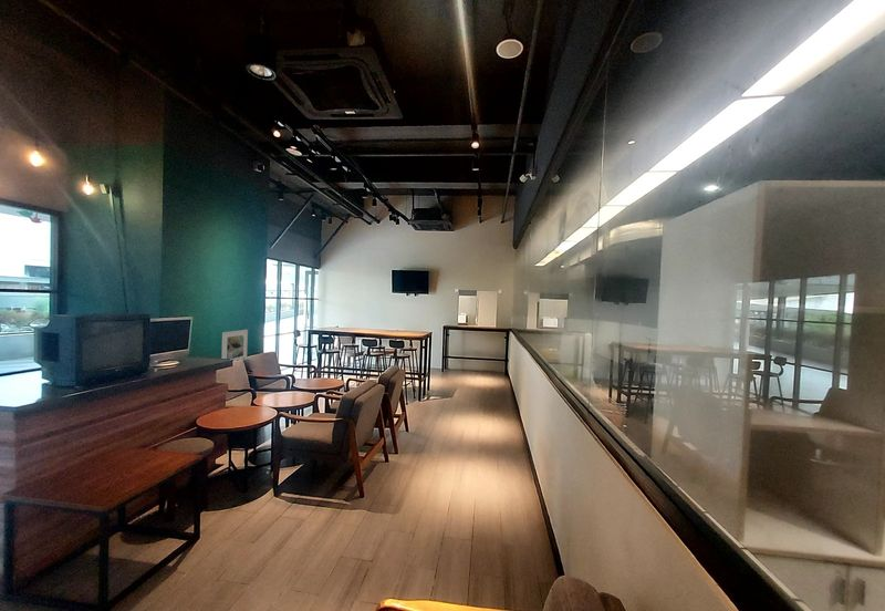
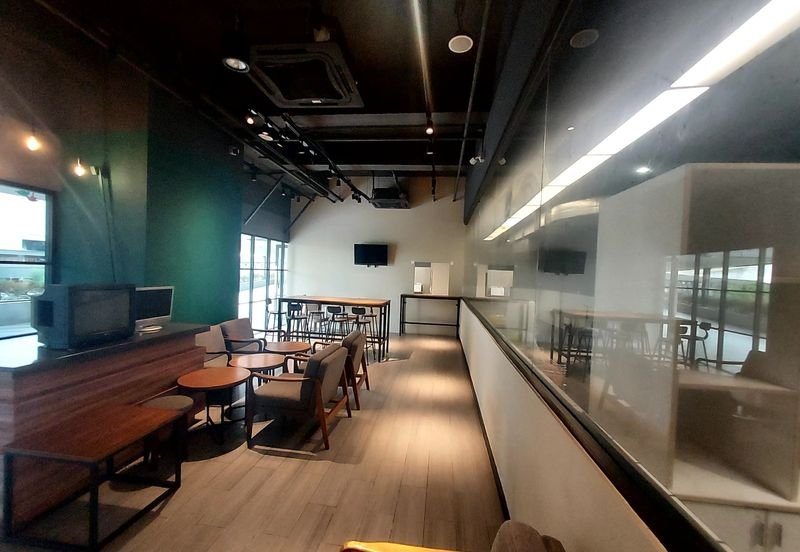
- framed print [220,329,249,361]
